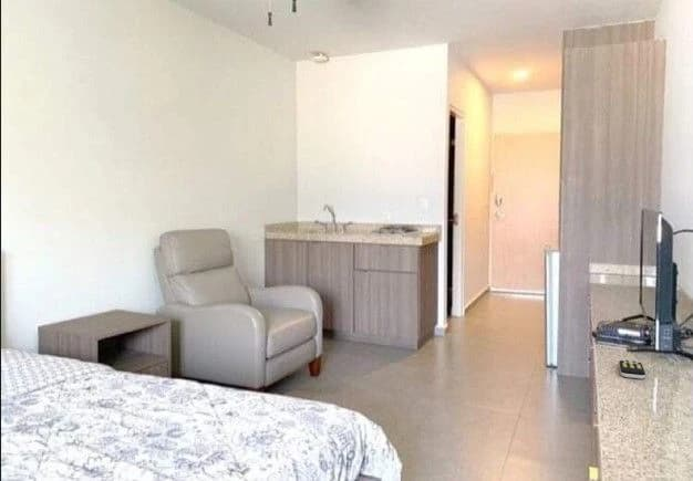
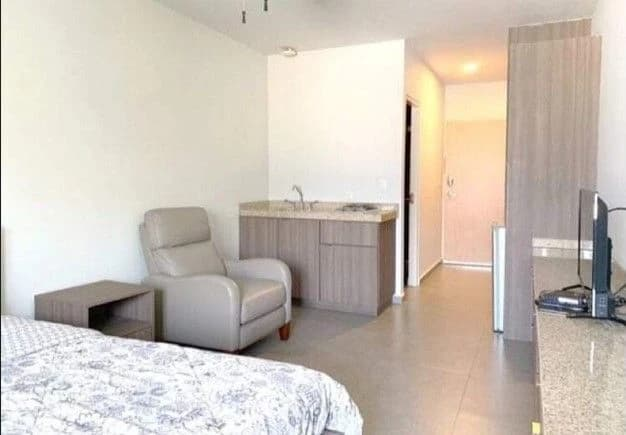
- remote control [618,358,647,380]
